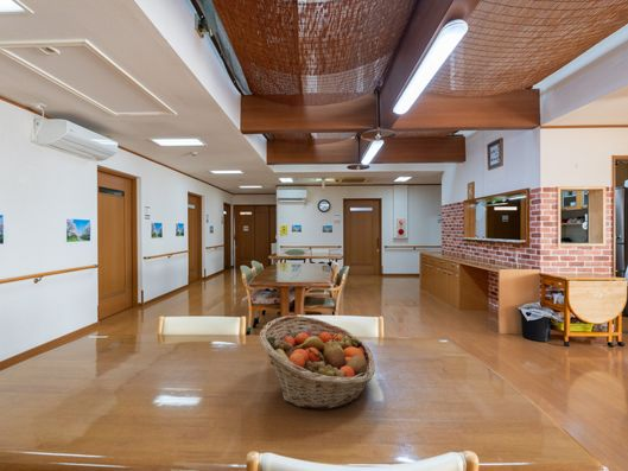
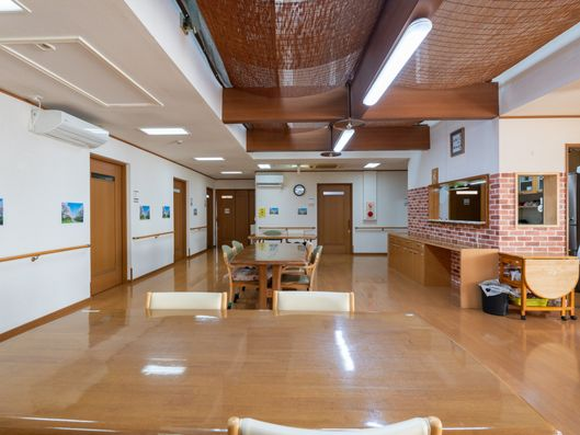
- fruit basket [258,314,376,410]
